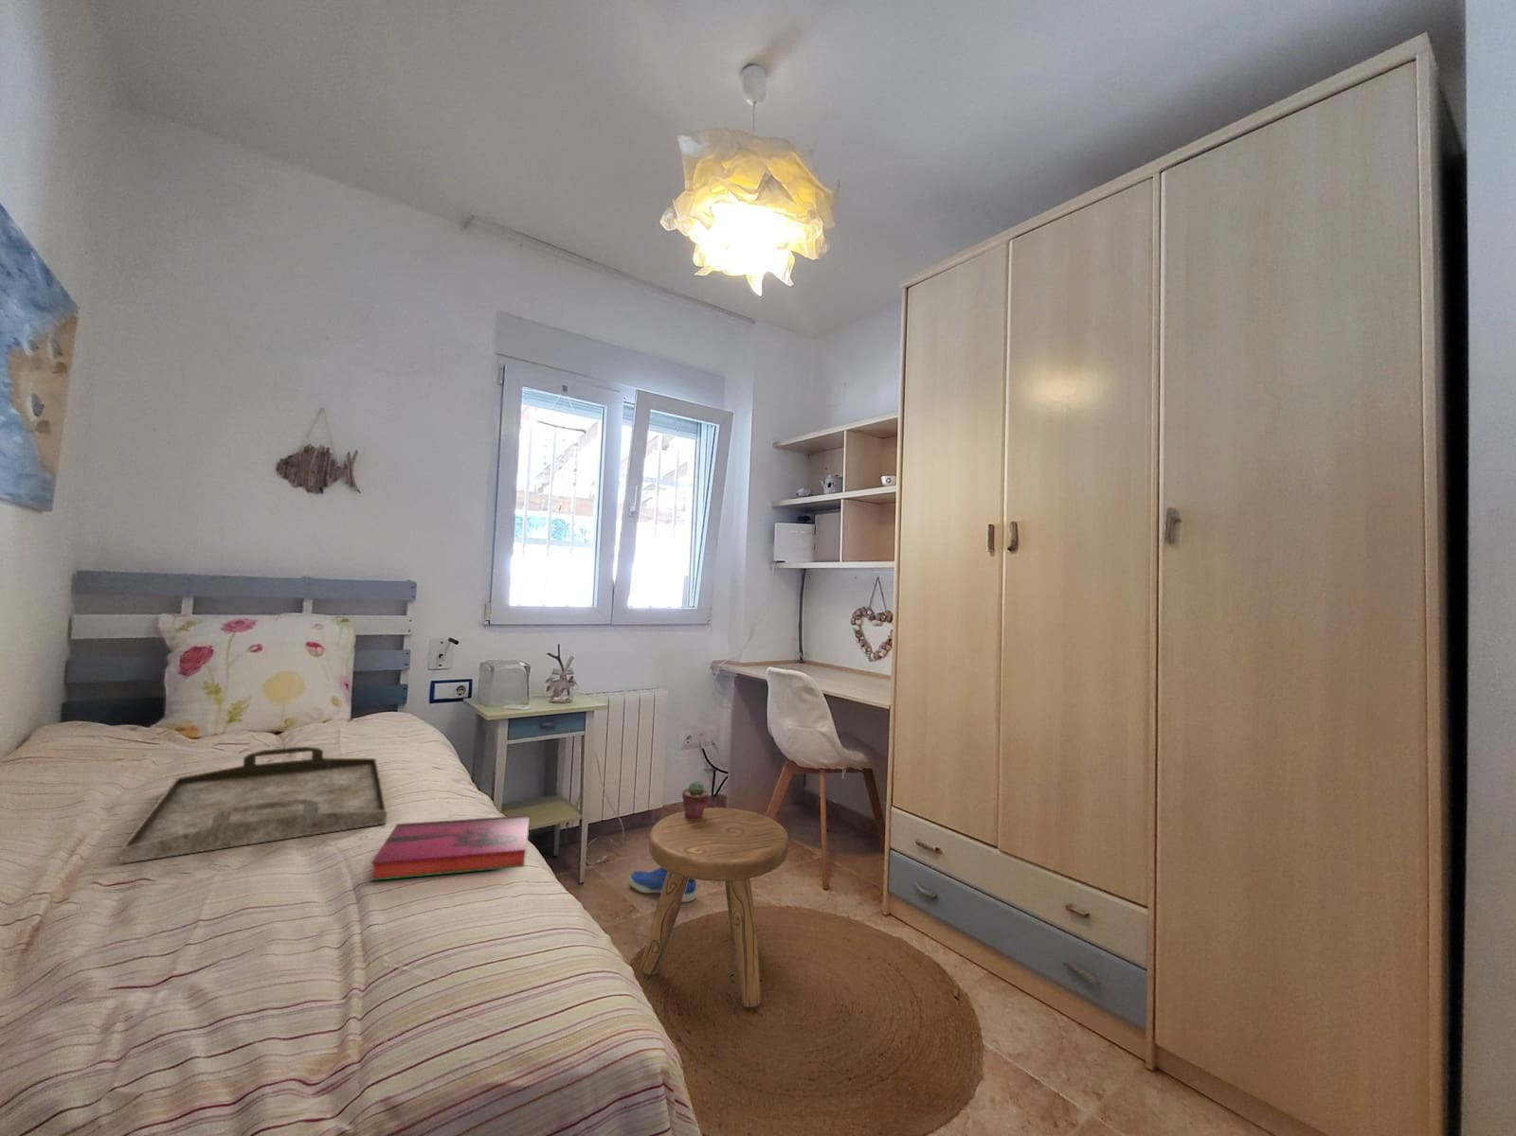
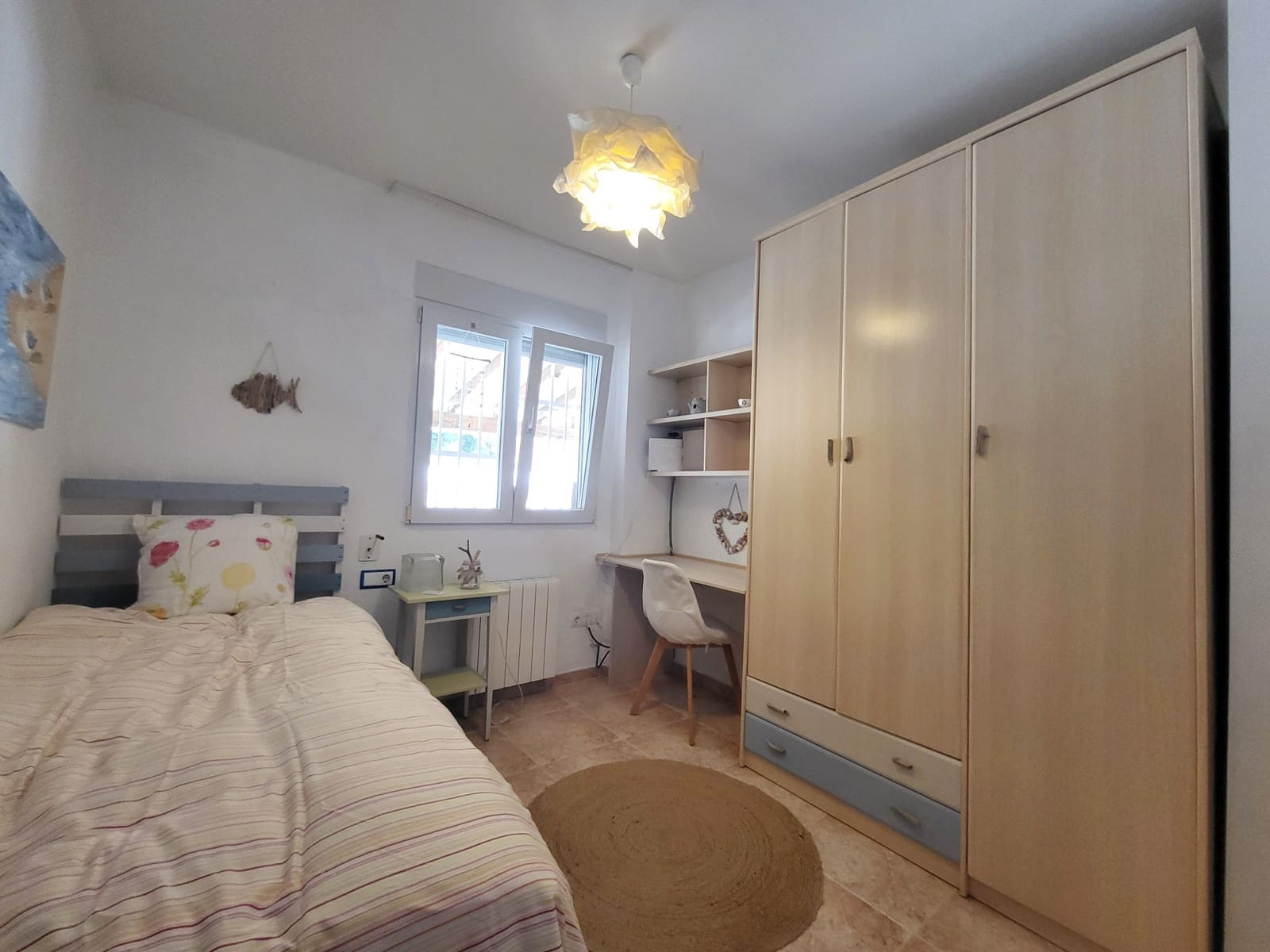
- sneaker [628,866,697,903]
- serving tray [118,745,388,865]
- hardback book [370,814,530,882]
- stool [640,807,789,1008]
- potted succulent [682,780,710,820]
